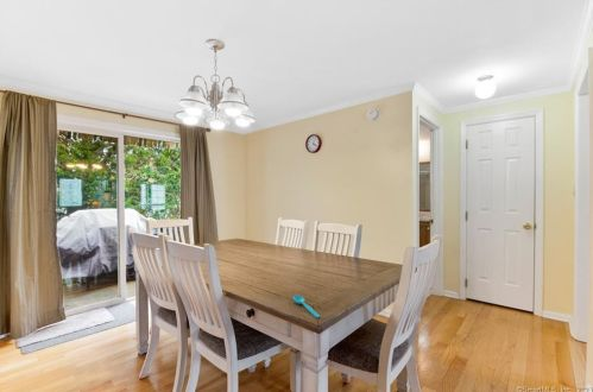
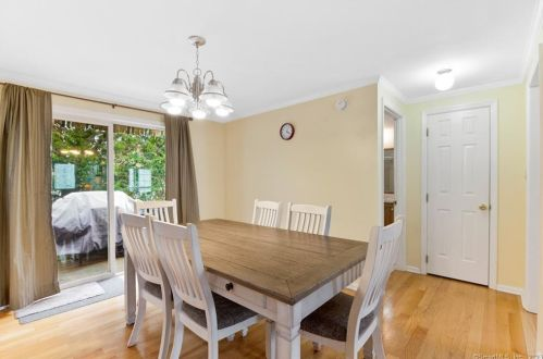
- spoon [292,293,322,318]
